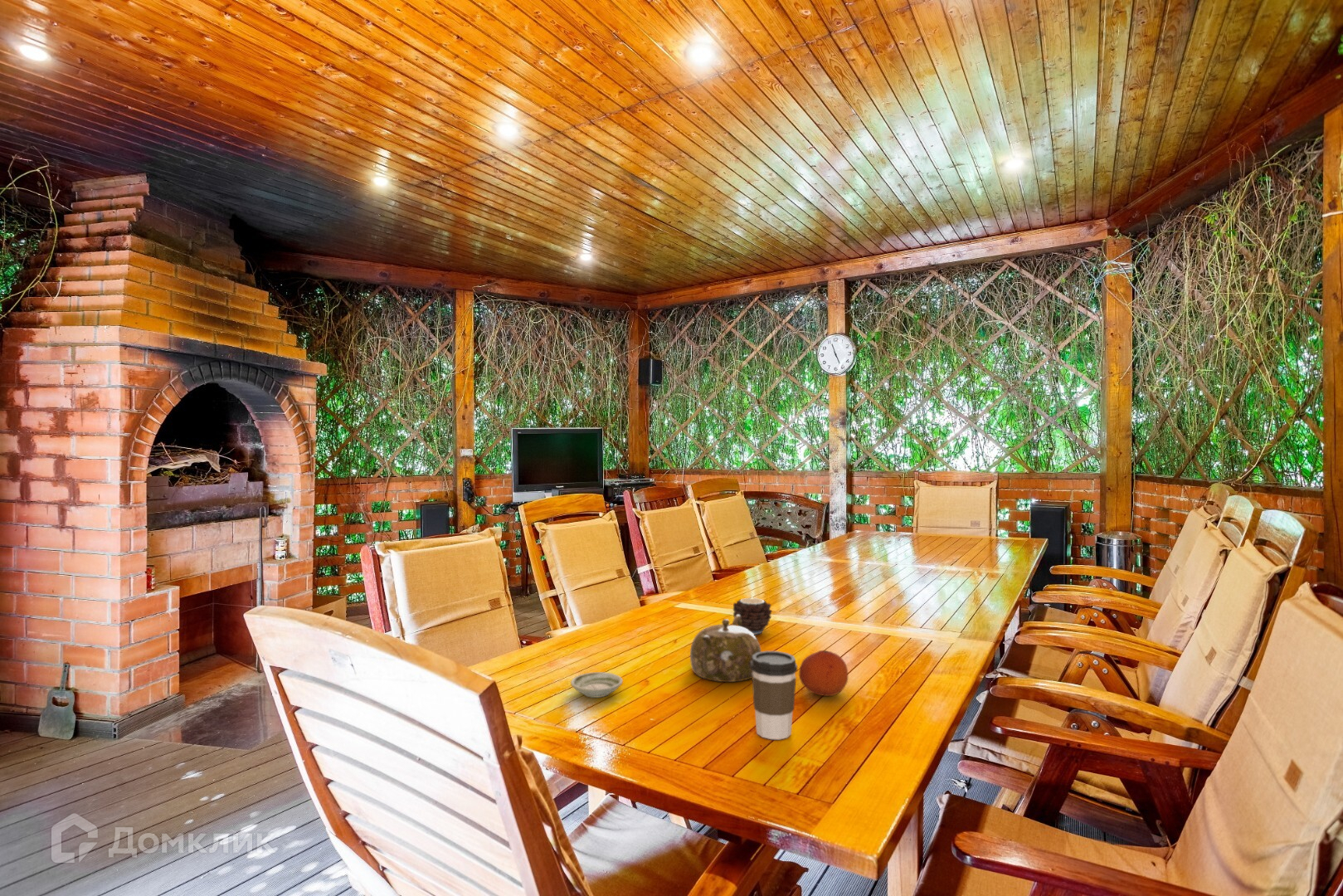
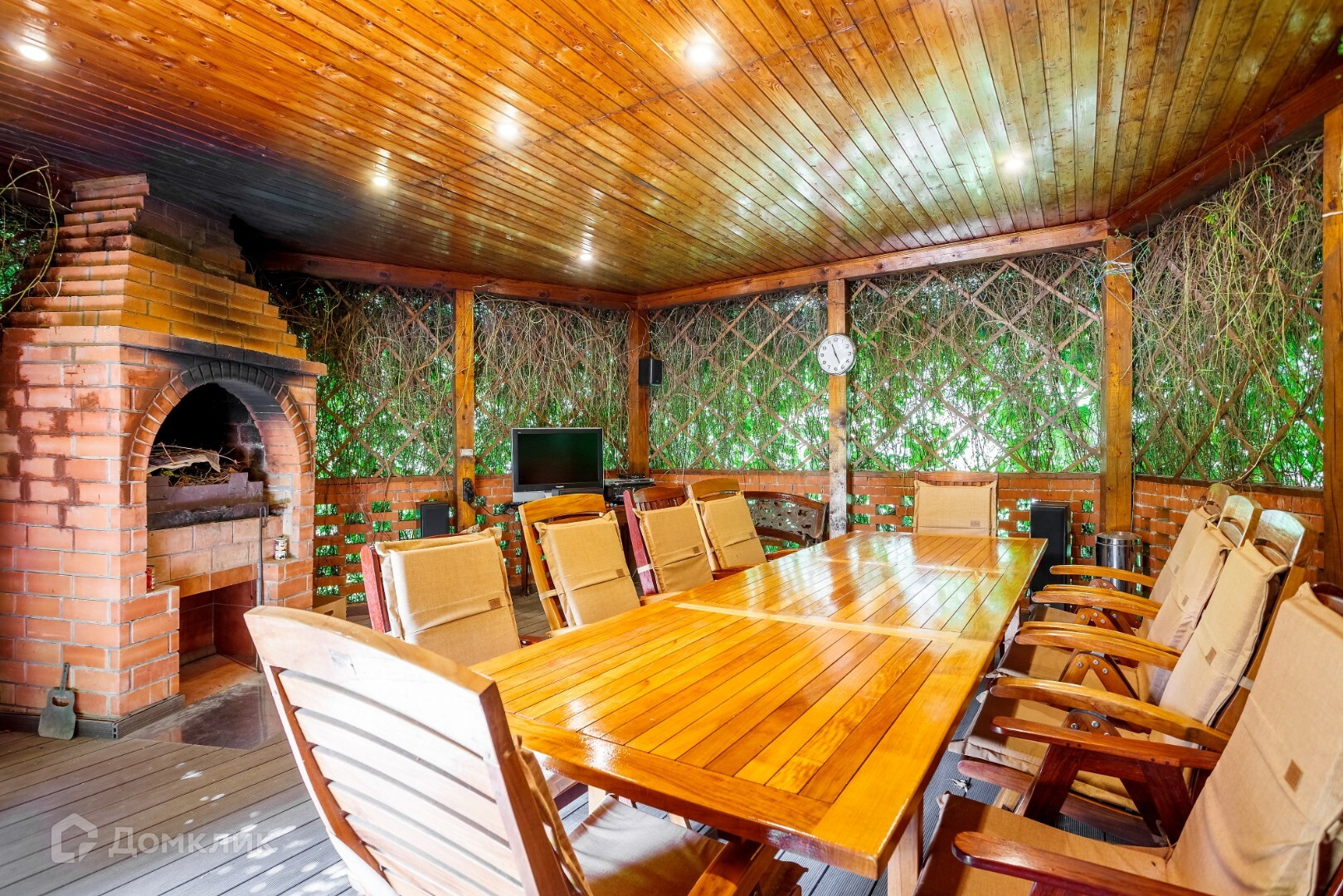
- coffee cup [751,650,798,740]
- candle [732,593,772,635]
- saucer [570,671,624,699]
- fruit [798,650,849,697]
- teapot [689,615,762,683]
